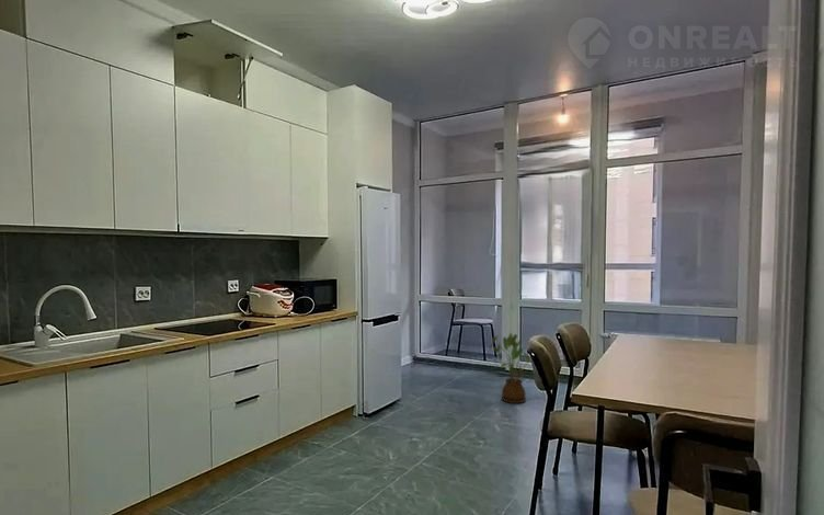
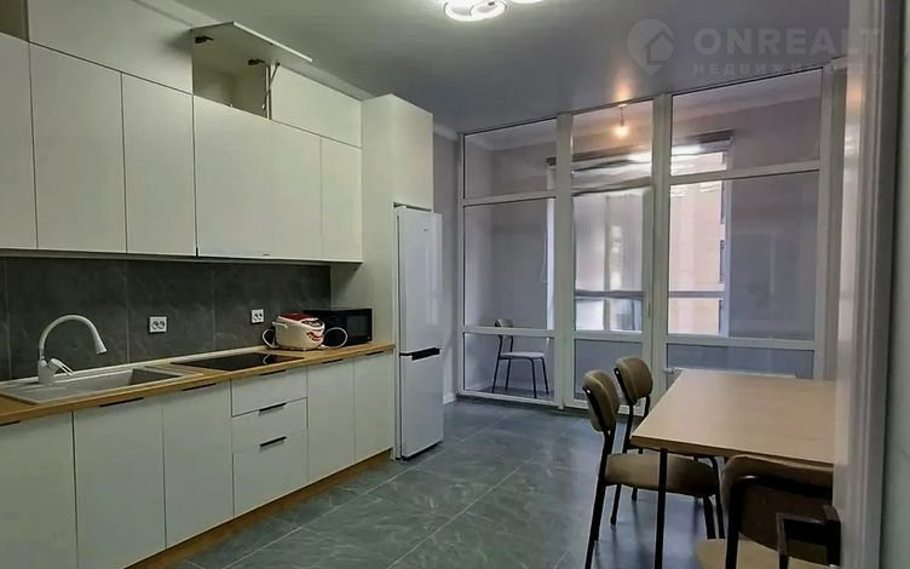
- house plant [489,332,530,404]
